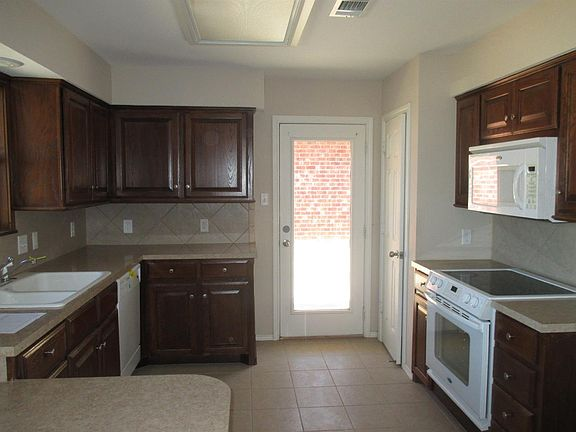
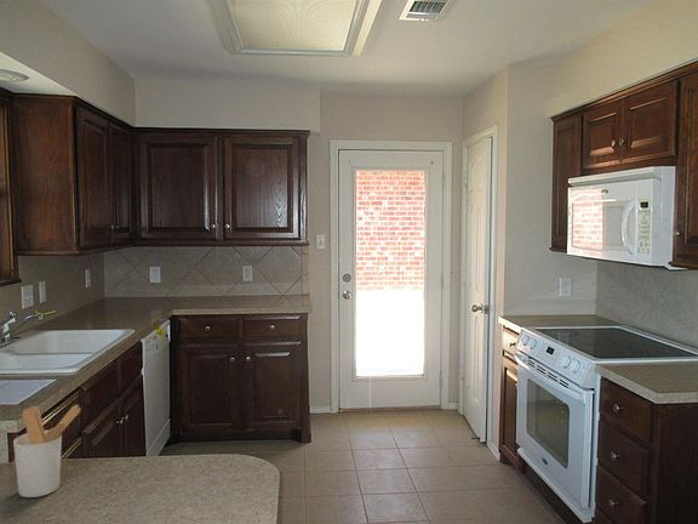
+ utensil holder [12,404,82,499]
